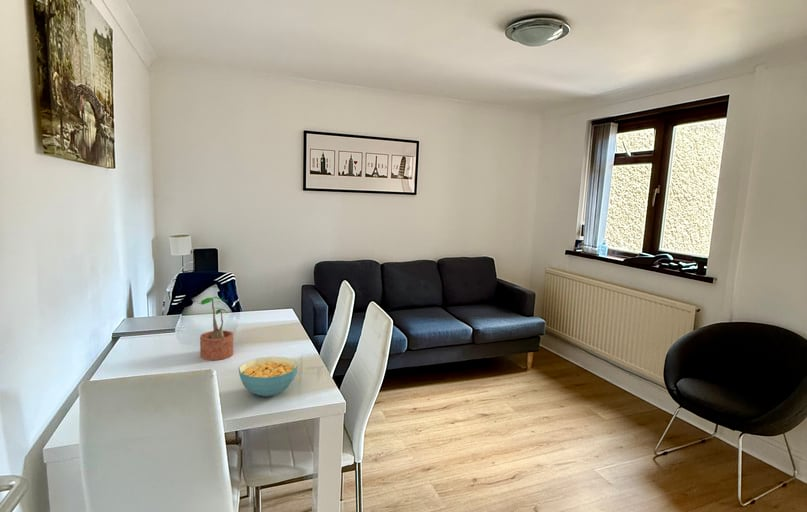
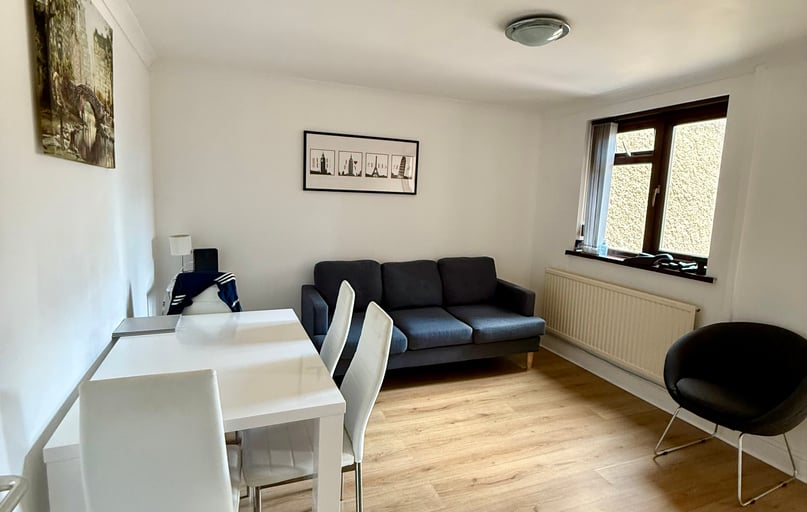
- potted plant [197,296,234,361]
- cereal bowl [238,356,299,398]
